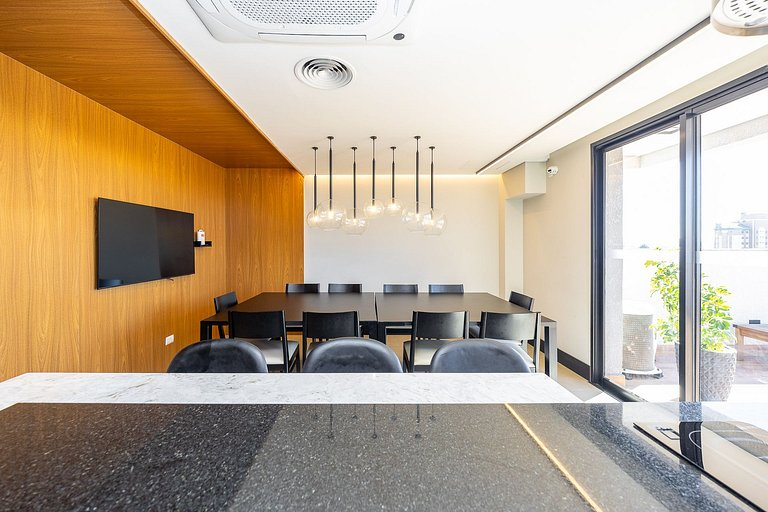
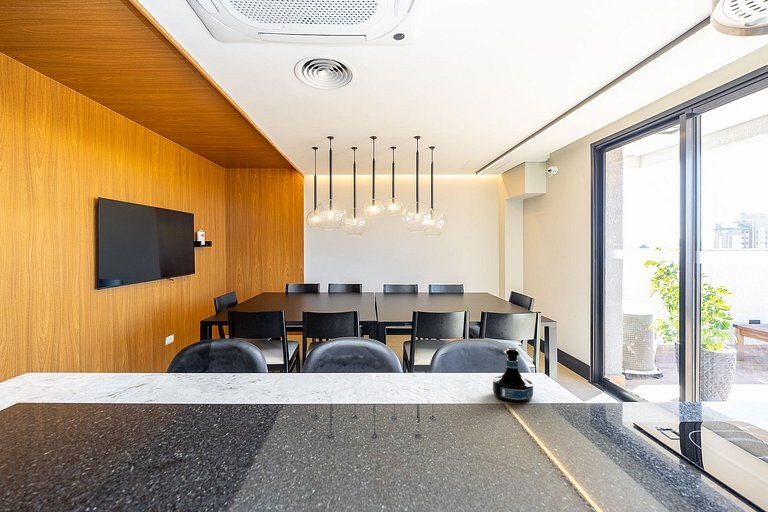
+ tequila bottle [492,347,534,404]
